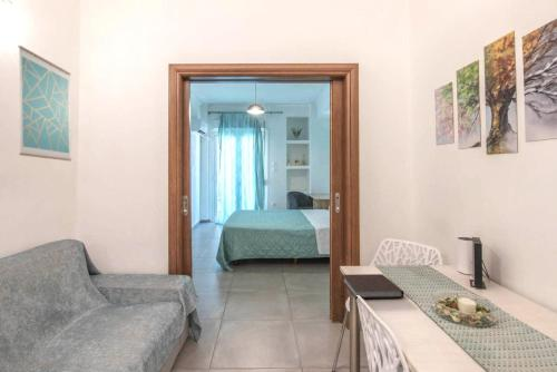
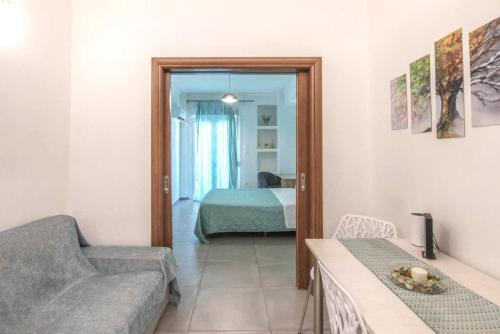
- wall art [17,45,72,161]
- notebook [342,273,404,300]
